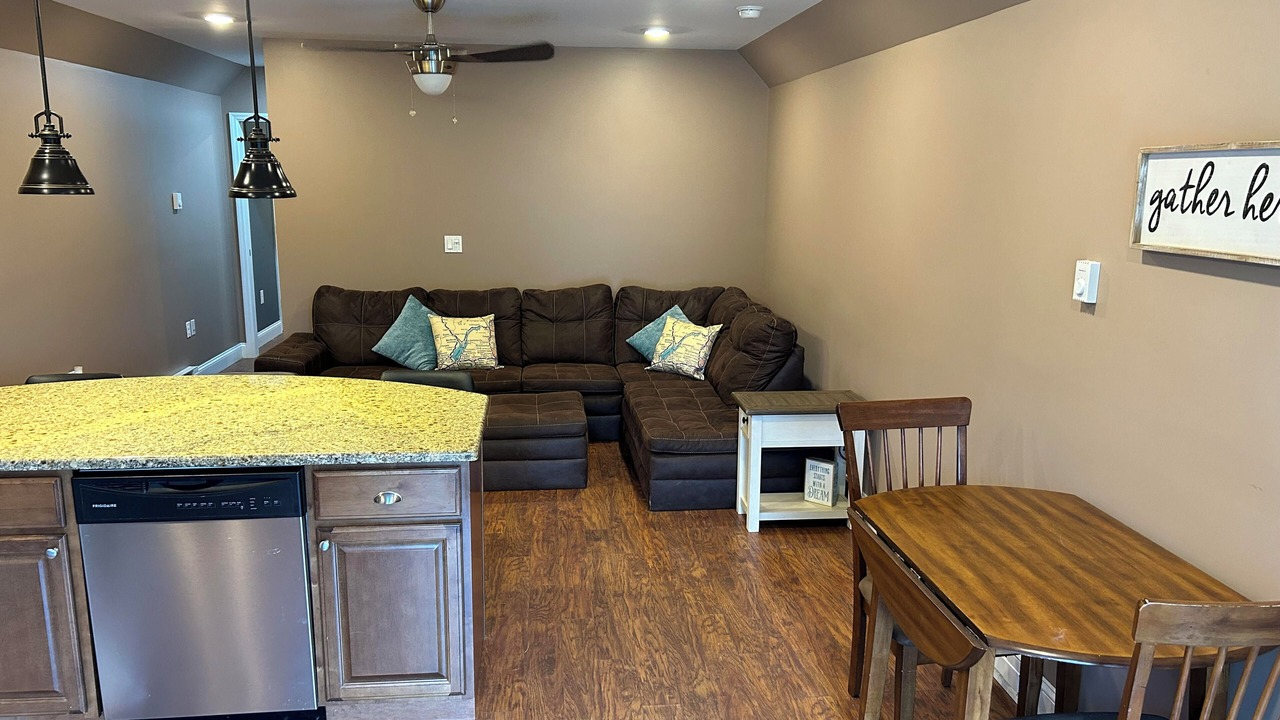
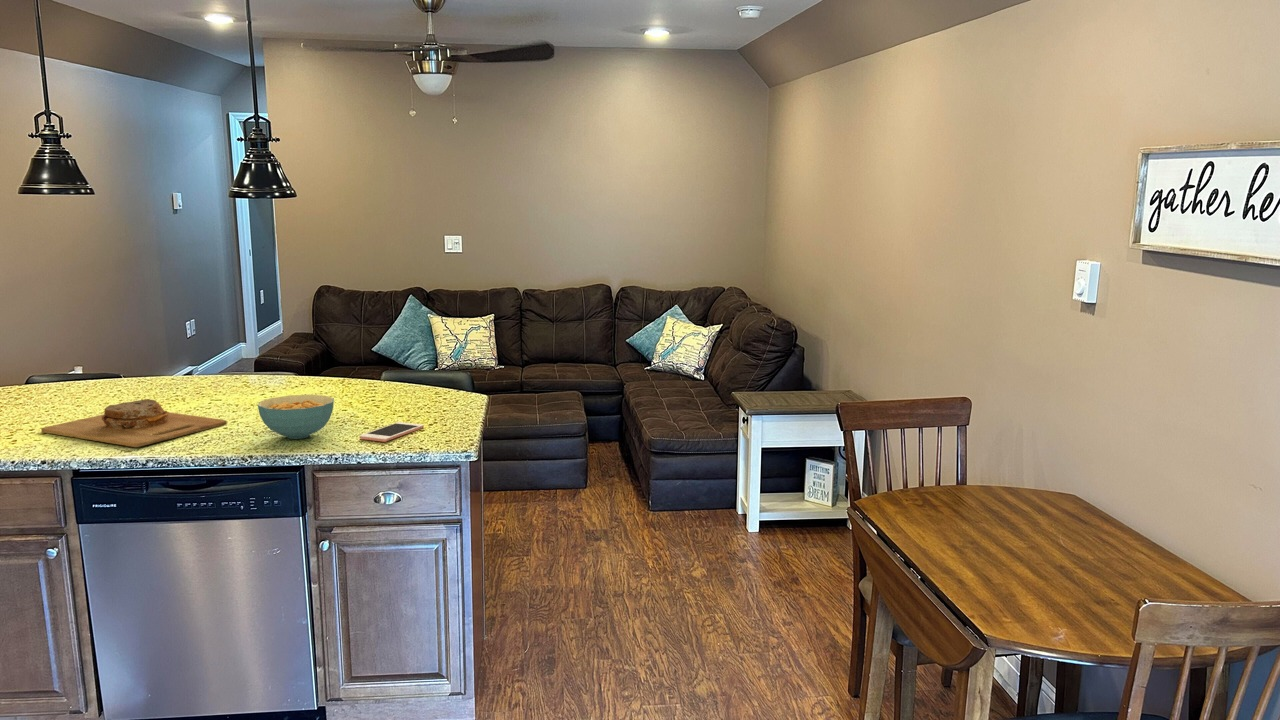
+ cutting board [40,398,228,448]
+ cereal bowl [257,394,335,440]
+ cell phone [359,421,425,443]
